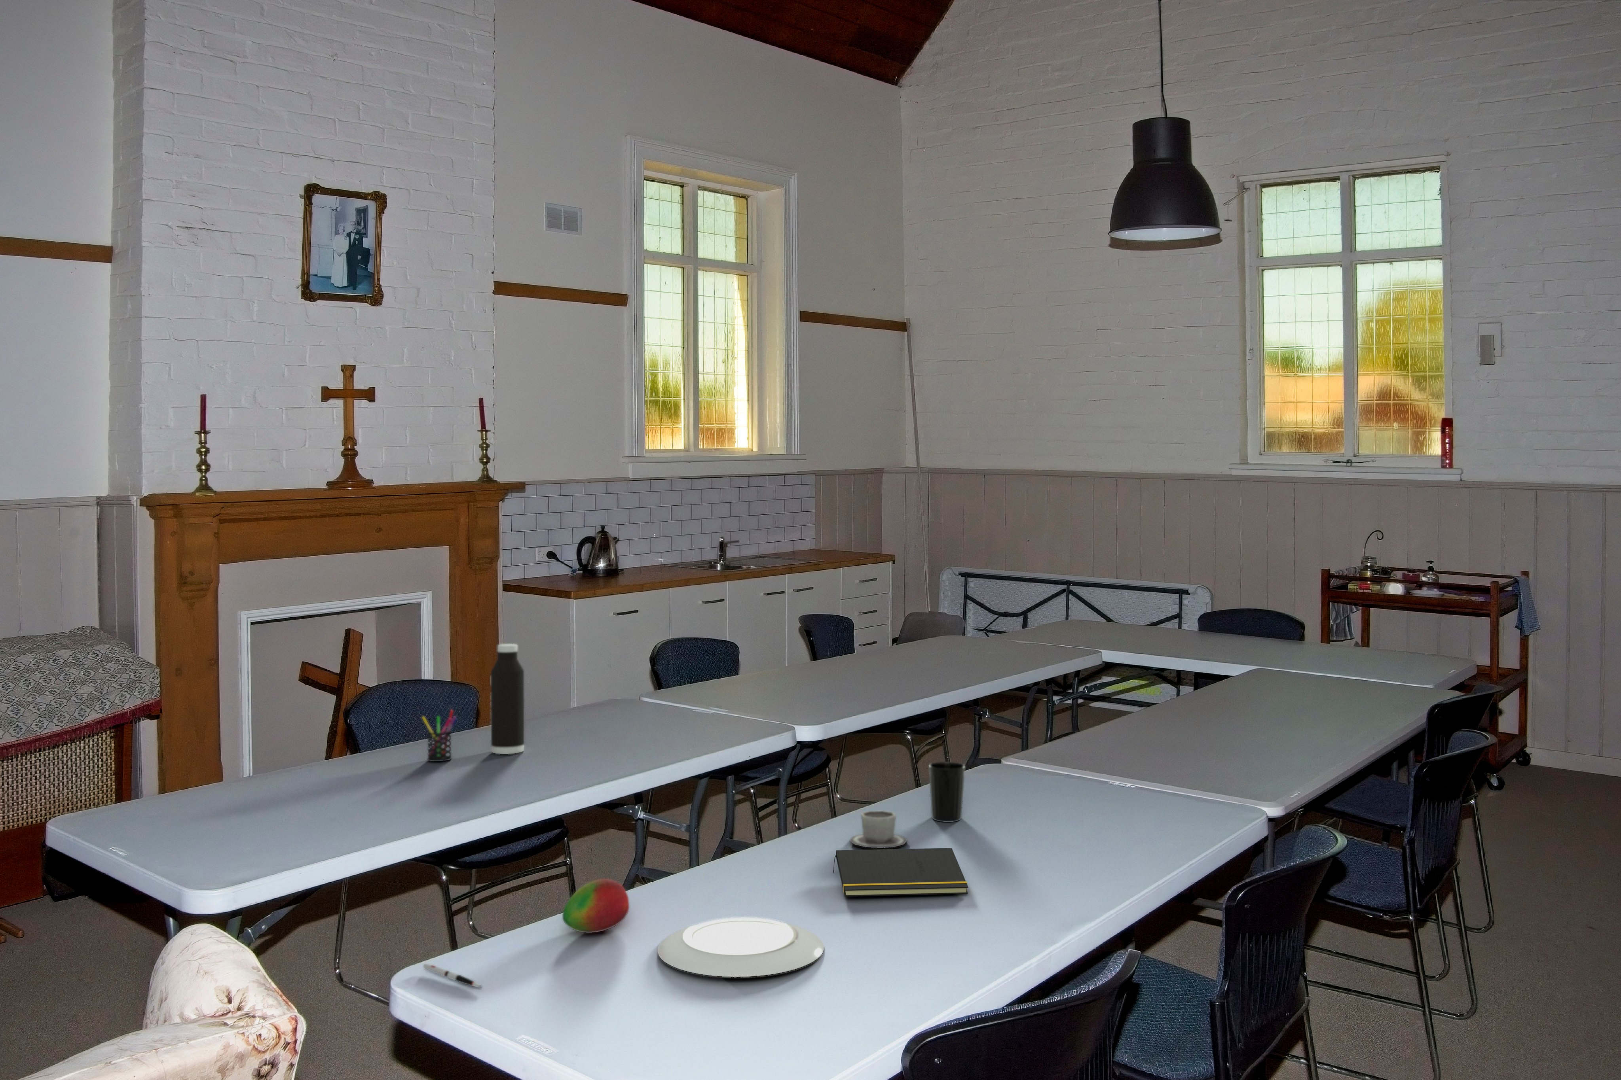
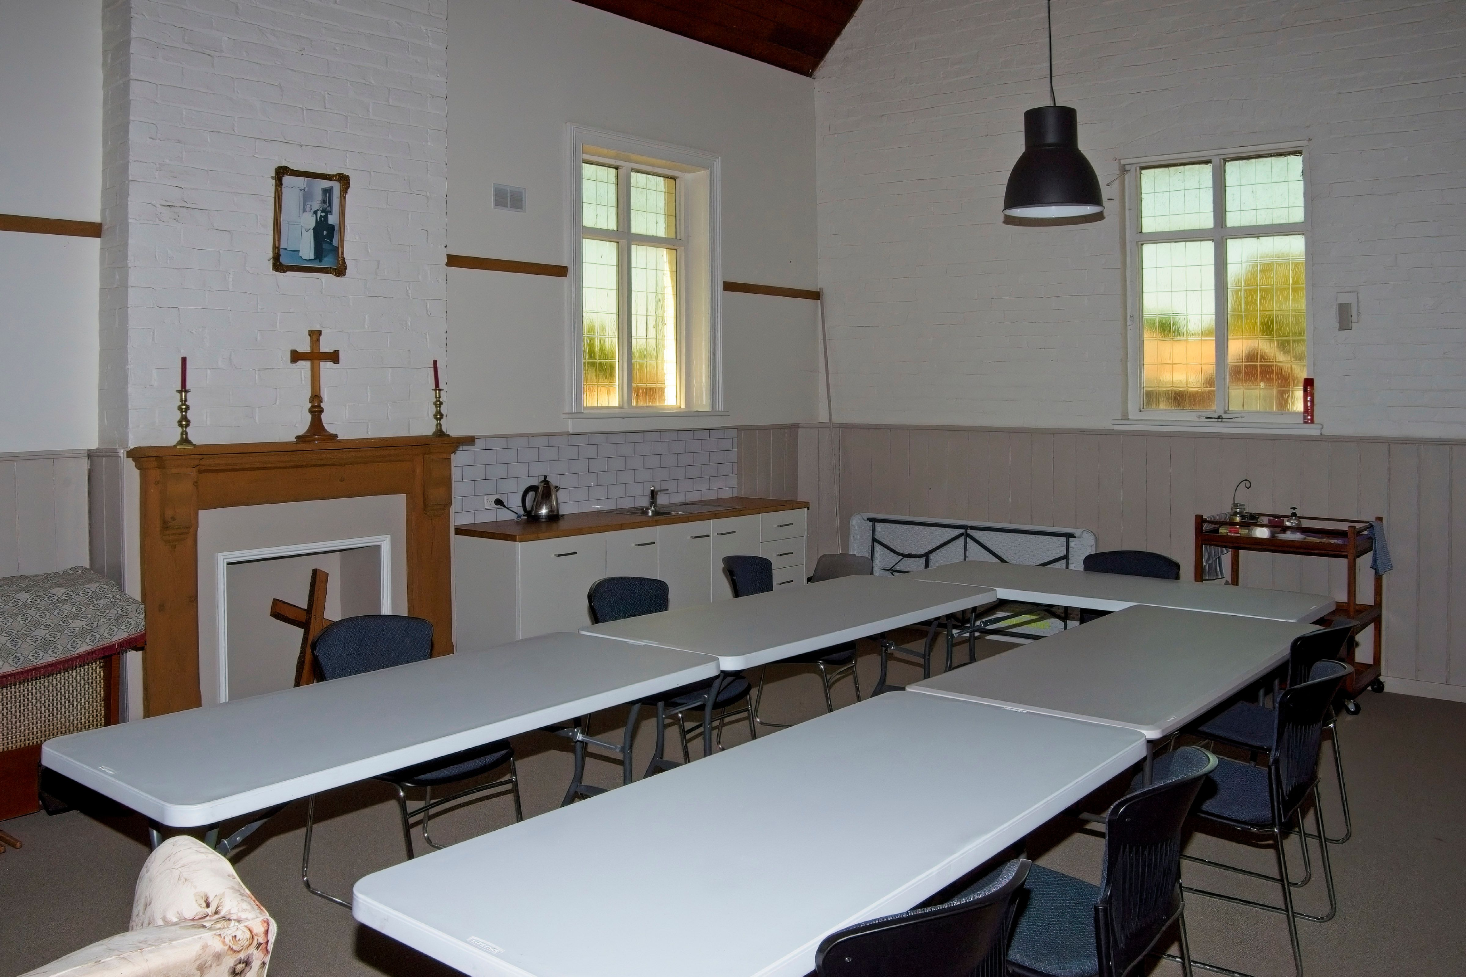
- water bottle [491,644,525,755]
- cup [929,762,966,822]
- cup [849,810,908,849]
- notepad [832,847,968,897]
- pen holder [421,710,458,762]
- plate [657,917,824,978]
- pen [422,963,482,988]
- fruit [562,879,630,933]
